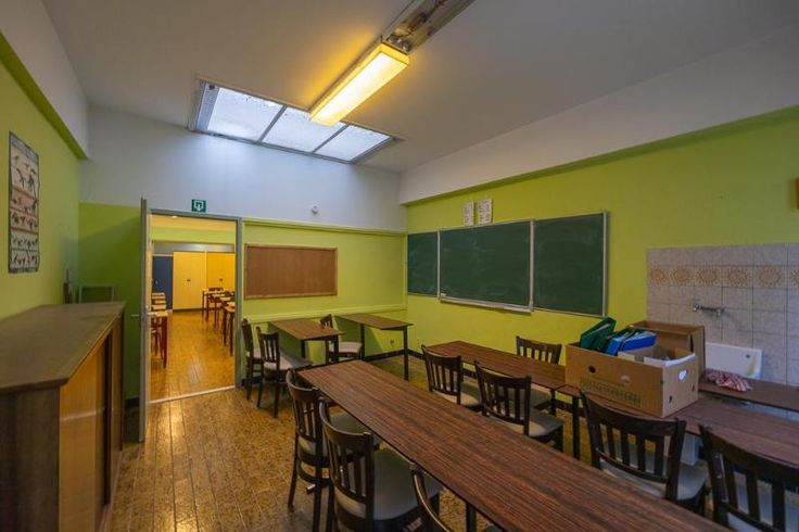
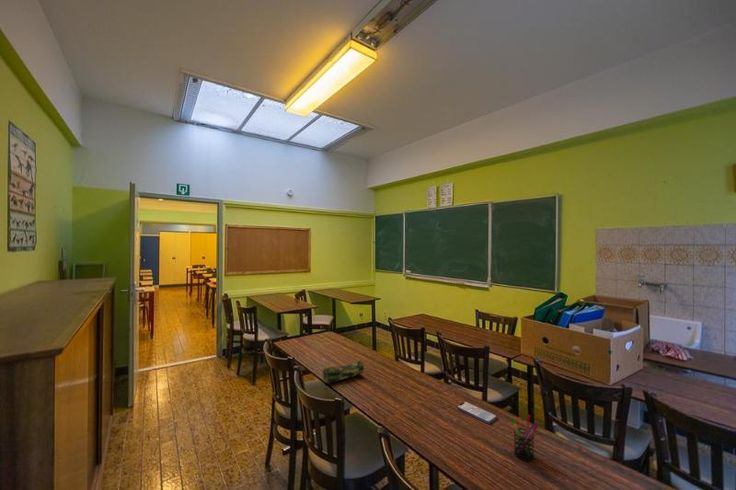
+ pencil case [322,358,365,384]
+ pen holder [510,414,540,462]
+ smartphone [456,401,498,425]
